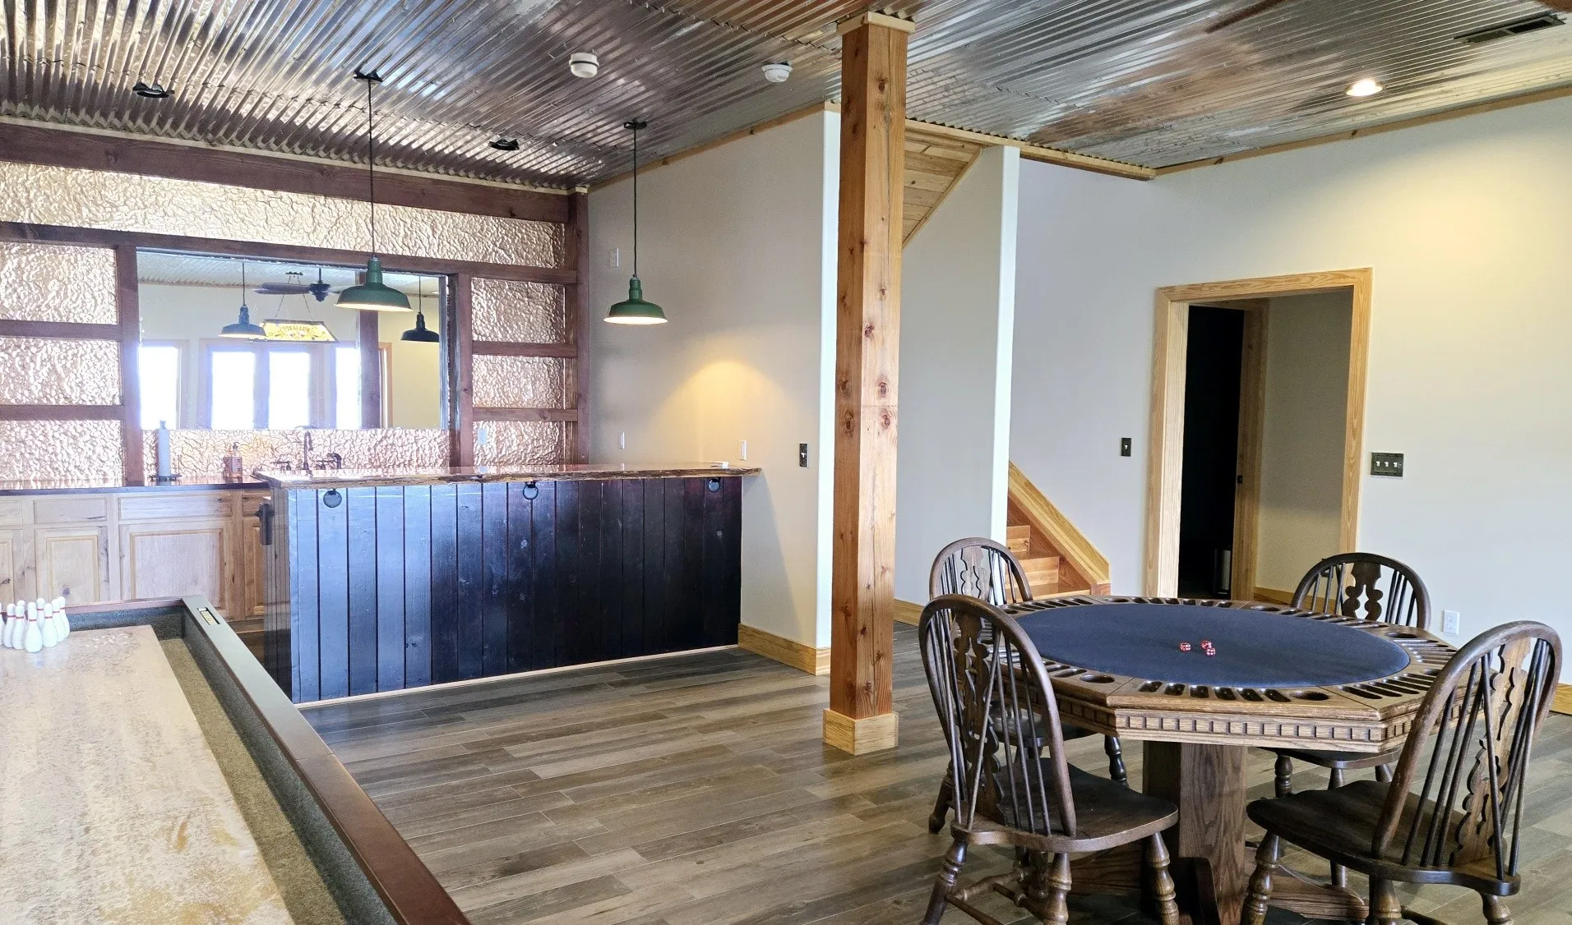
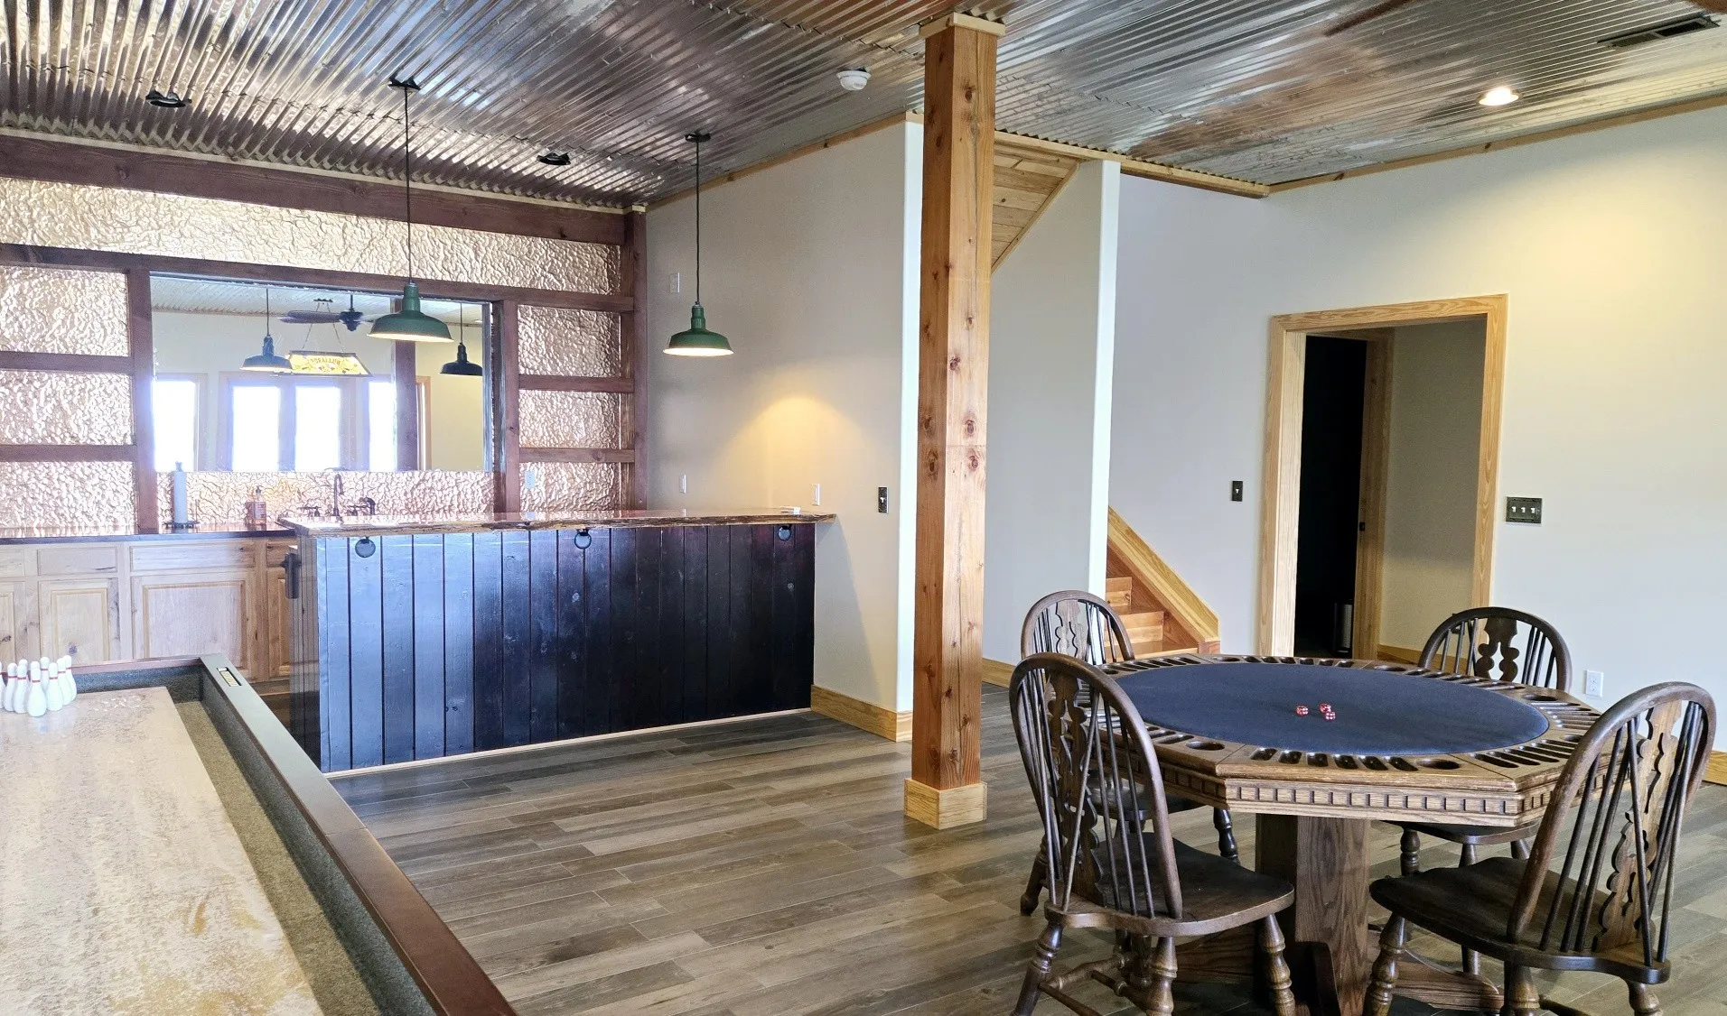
- smoke detector [568,52,599,78]
